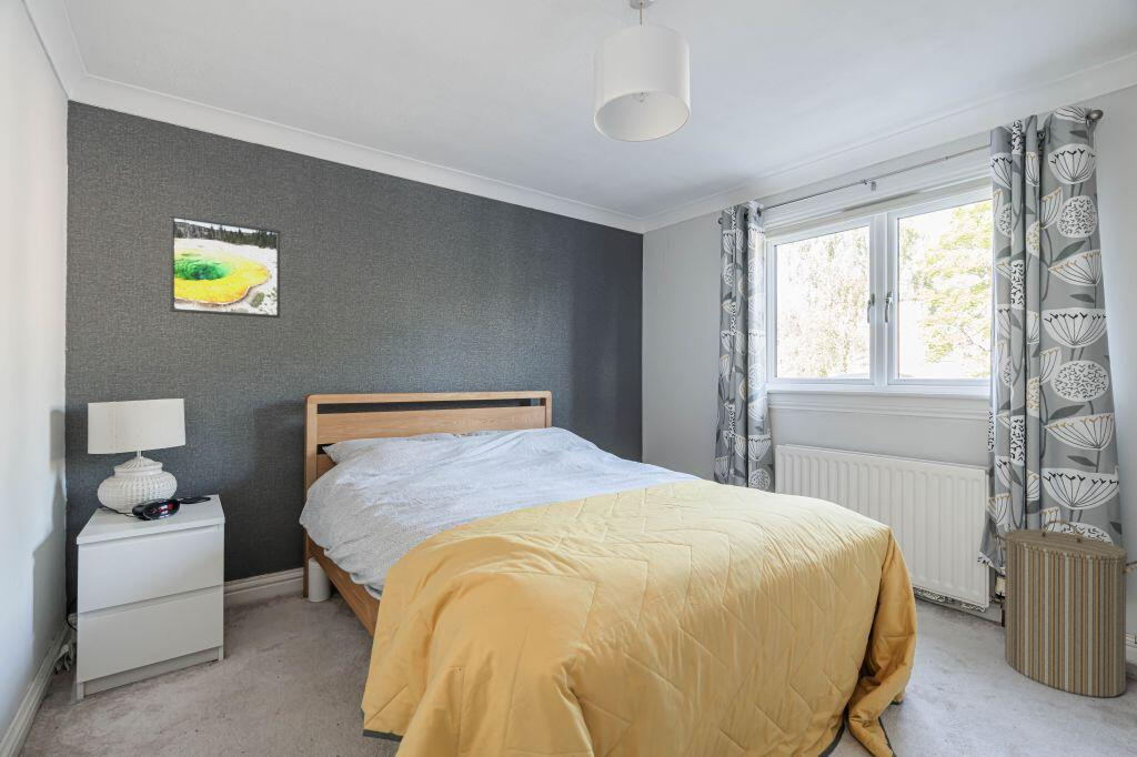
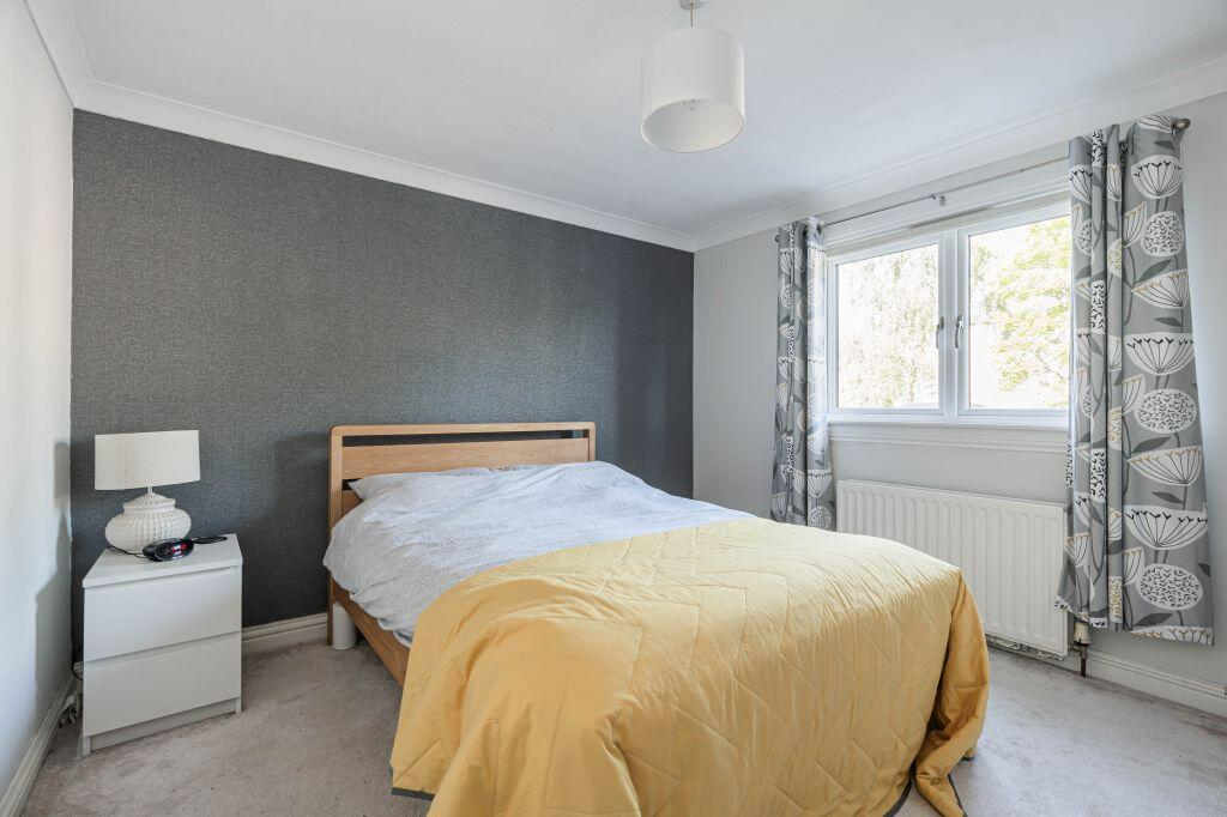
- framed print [169,213,281,320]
- laundry hamper [992,519,1137,698]
